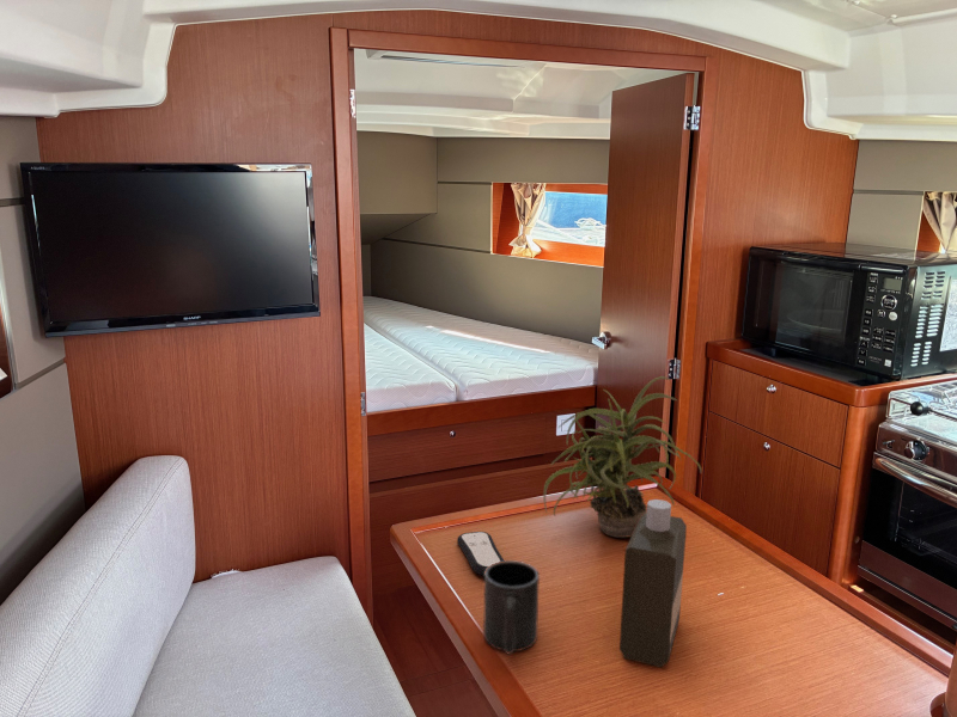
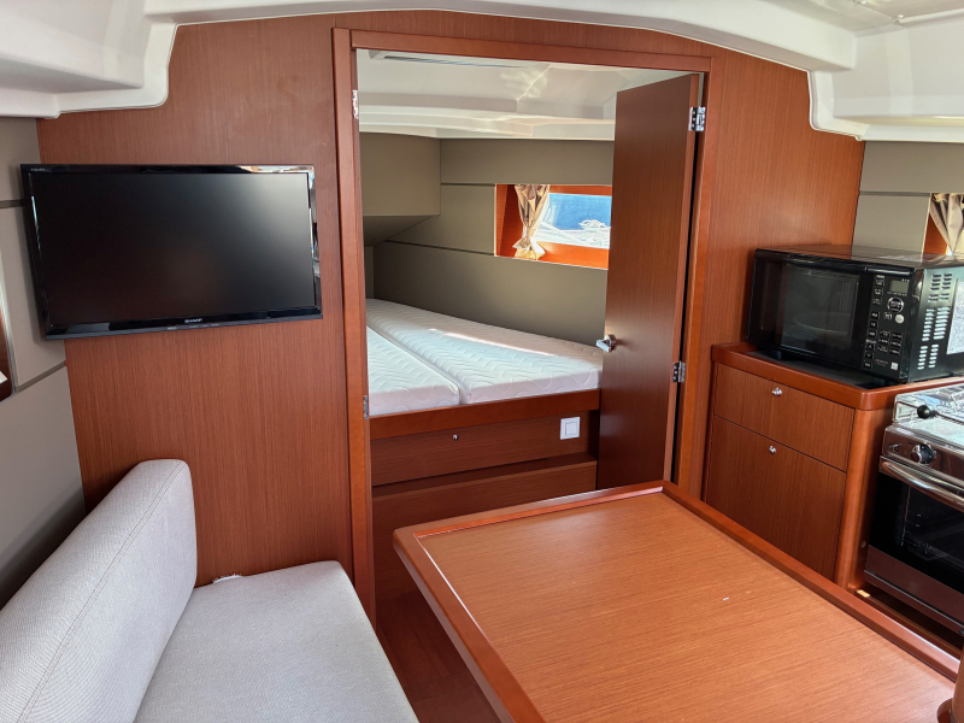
- bottle [618,498,688,669]
- potted plant [543,375,702,539]
- mug [482,559,541,655]
- remote control [456,531,506,577]
